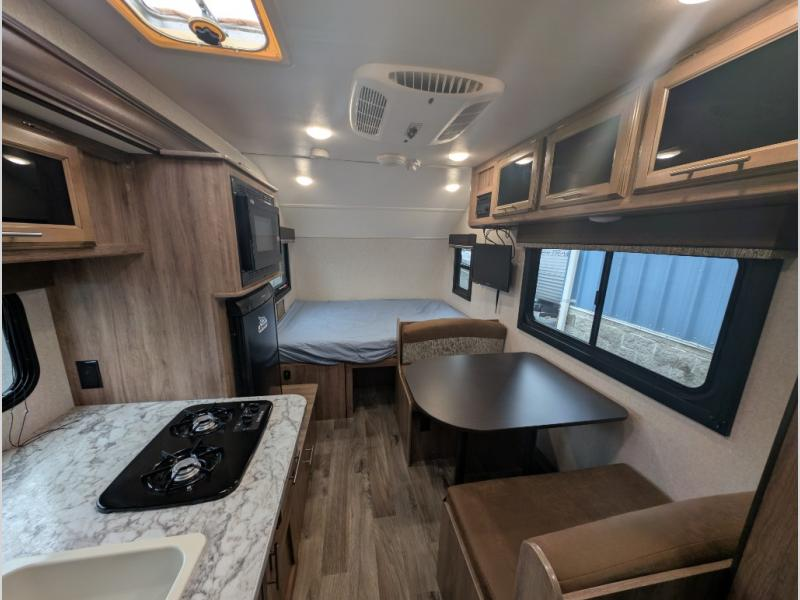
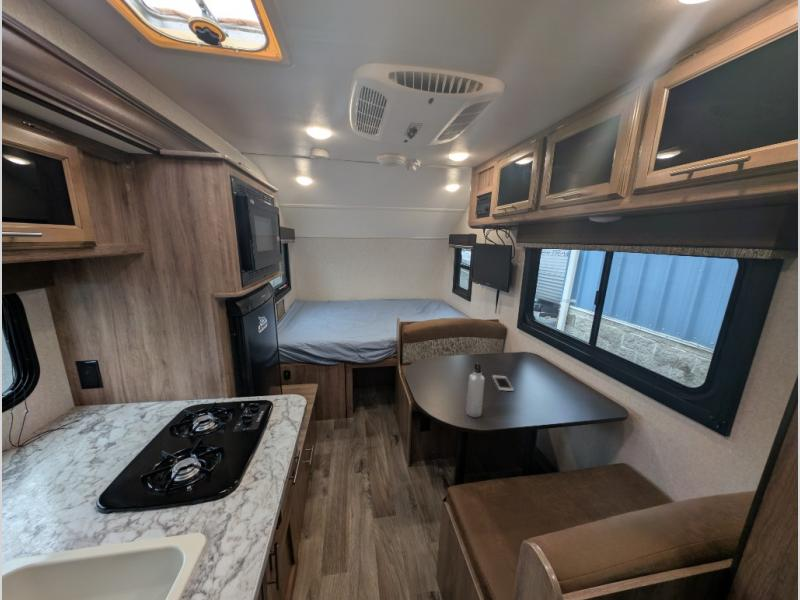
+ water bottle [465,362,485,418]
+ cell phone [491,374,515,392]
